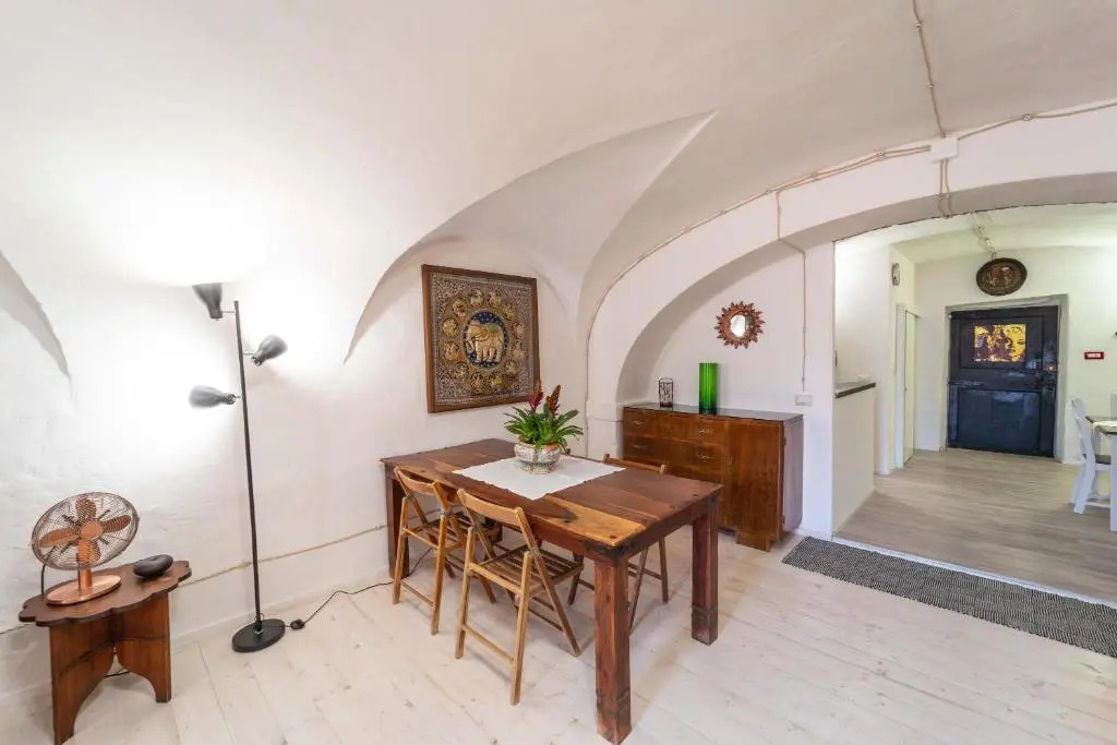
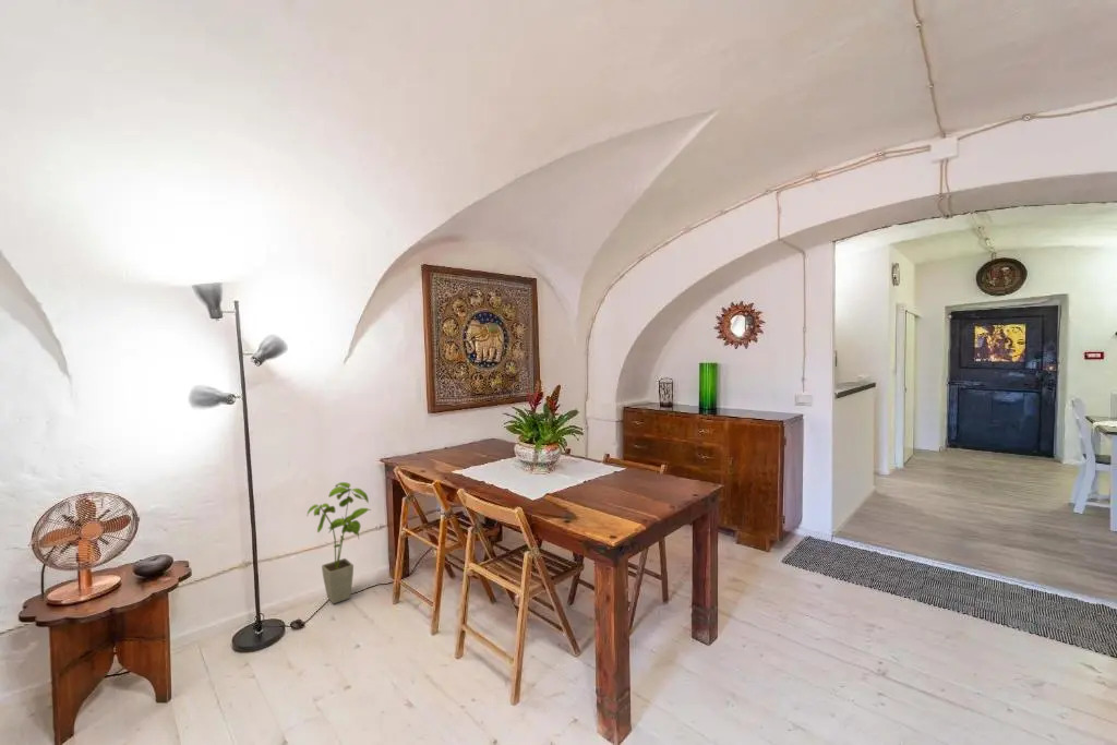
+ house plant [305,481,372,604]
